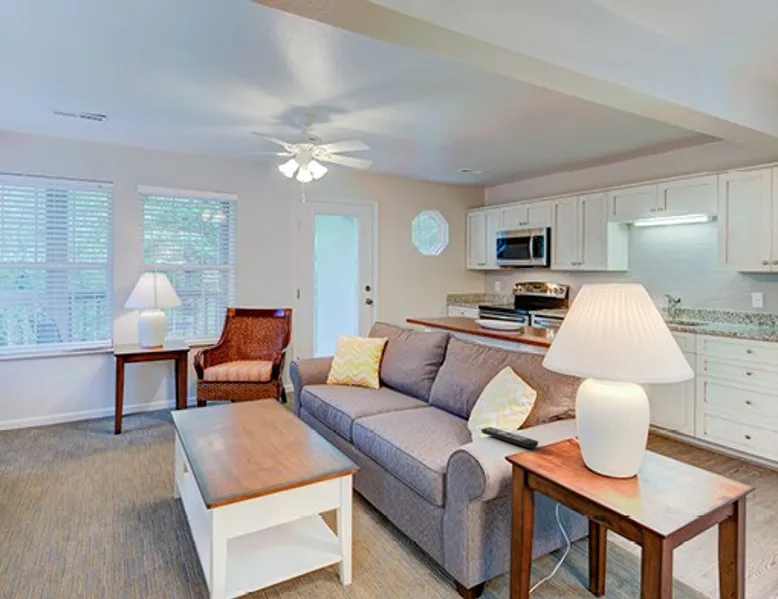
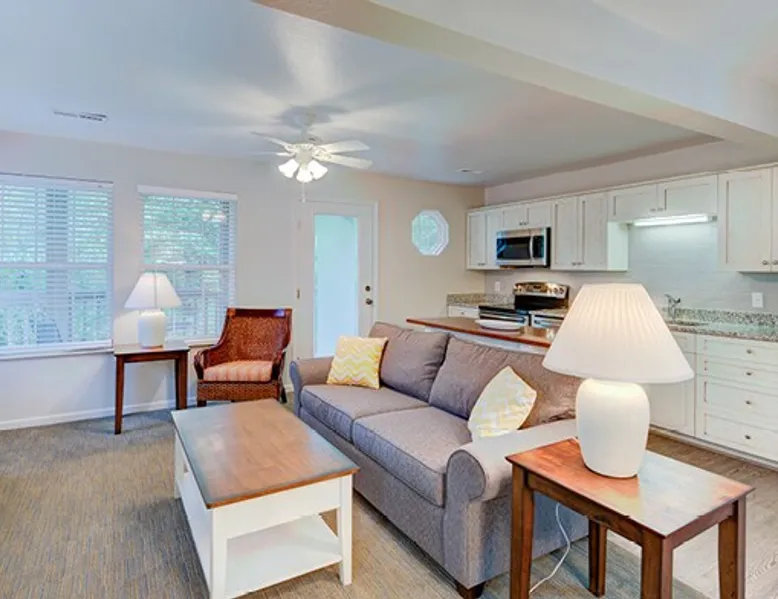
- remote control [480,426,539,449]
